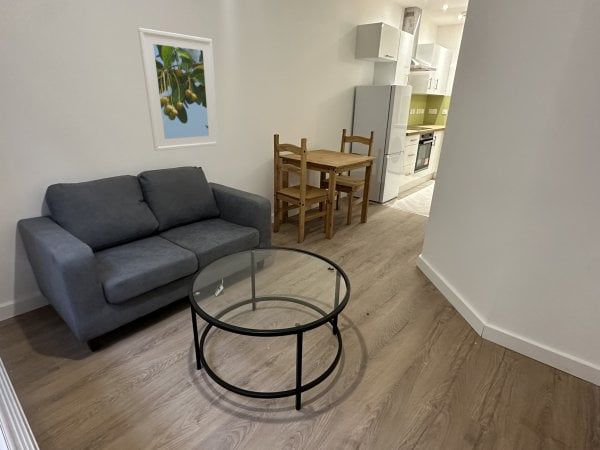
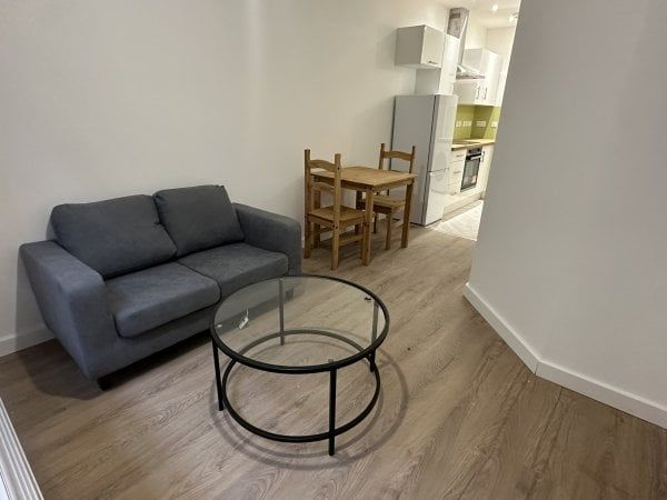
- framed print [137,27,219,152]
